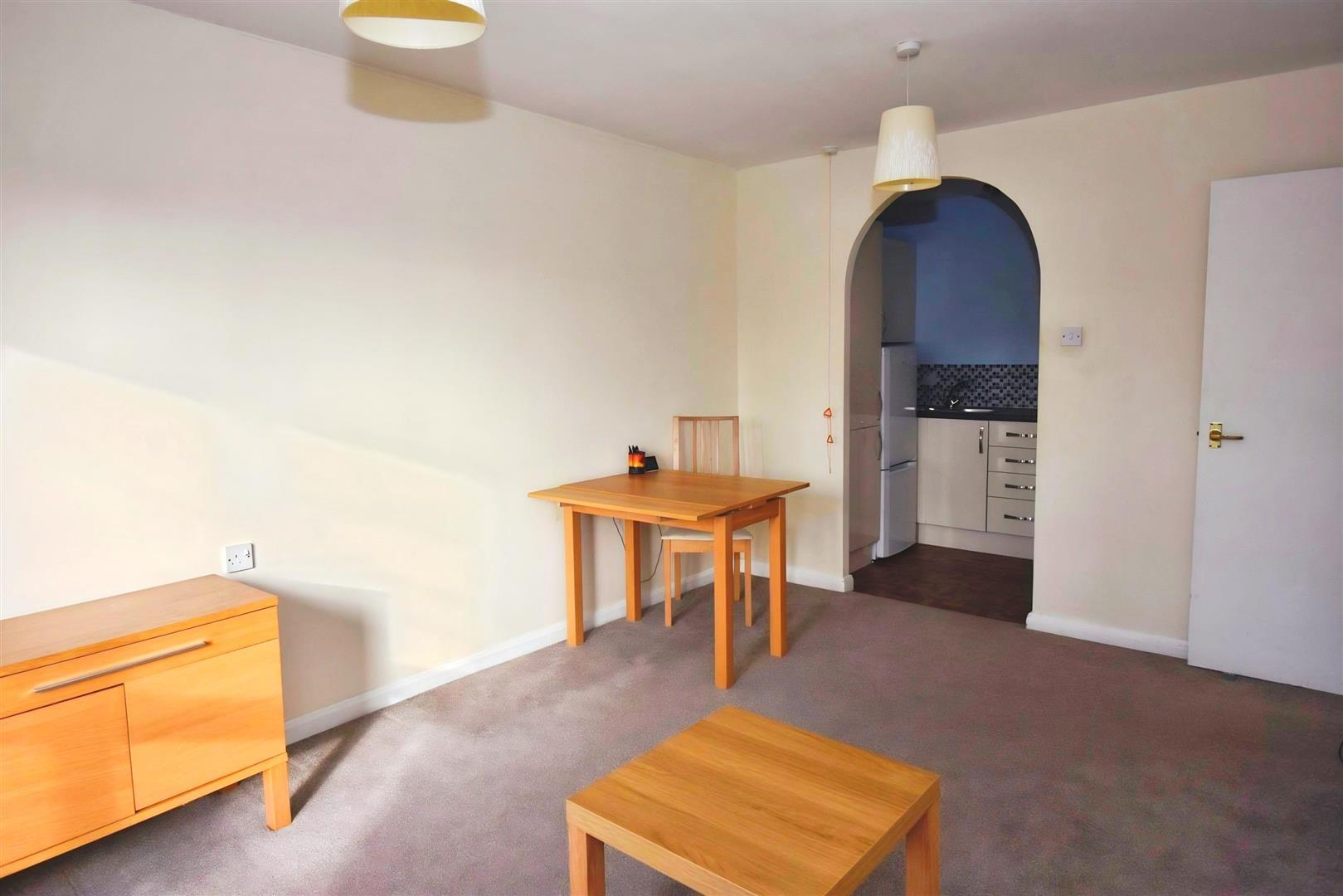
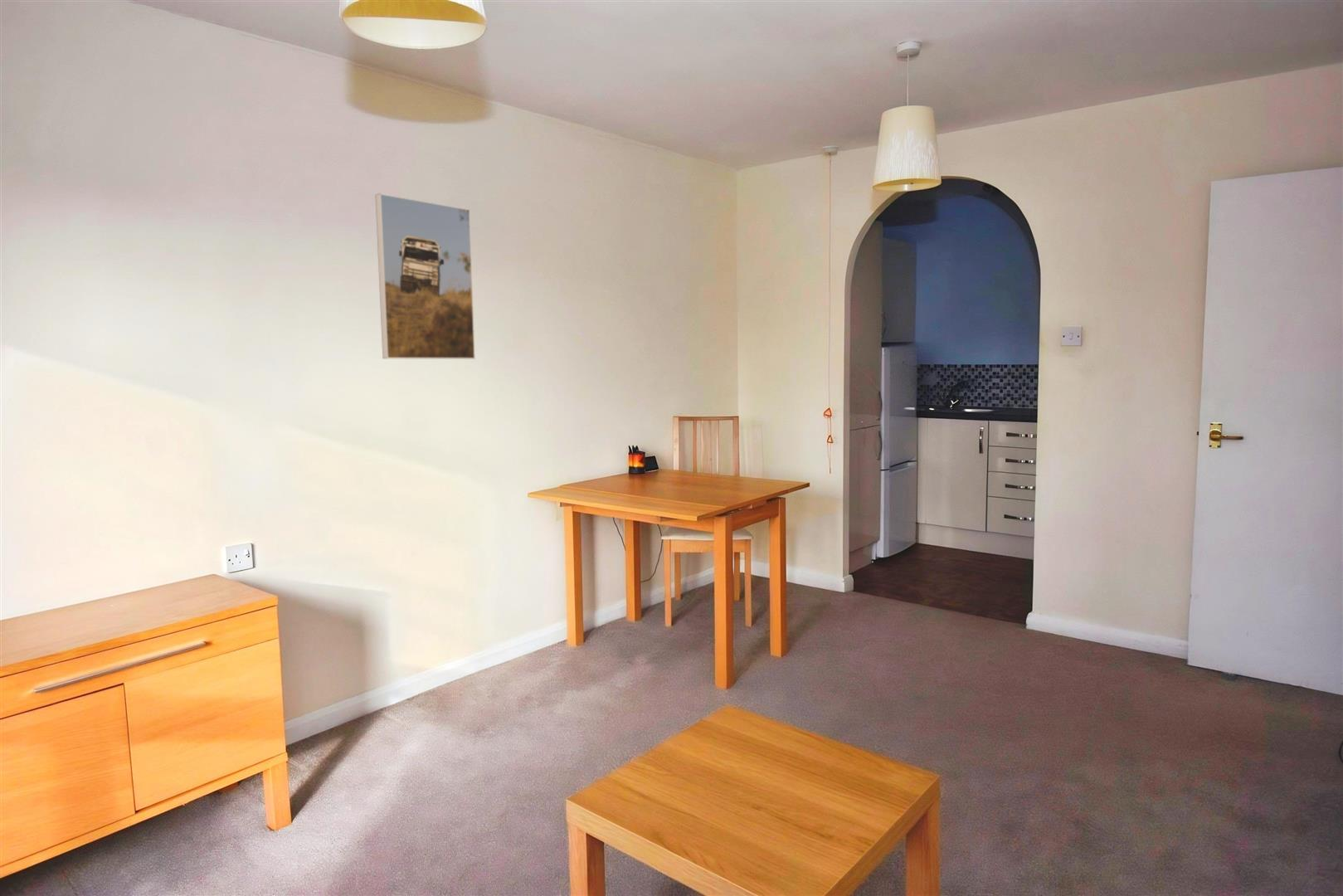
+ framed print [374,192,476,360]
